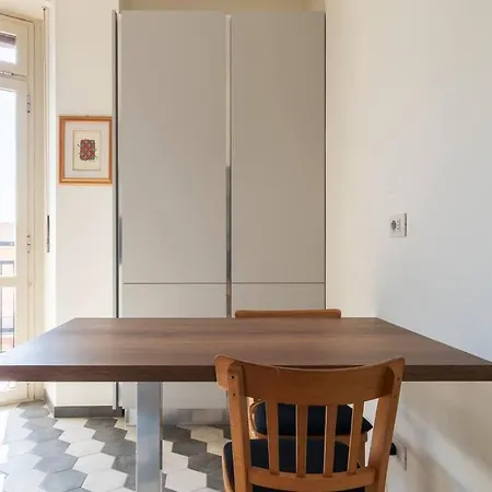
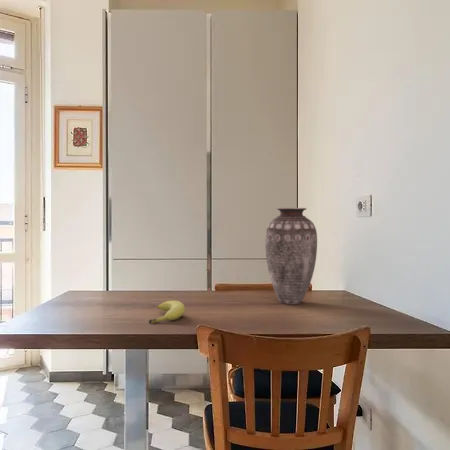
+ fruit [148,300,186,324]
+ vase [264,207,318,305]
